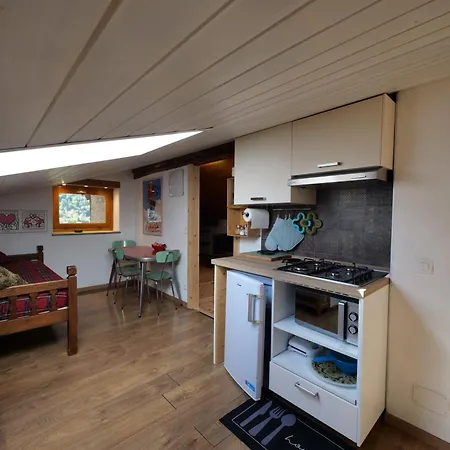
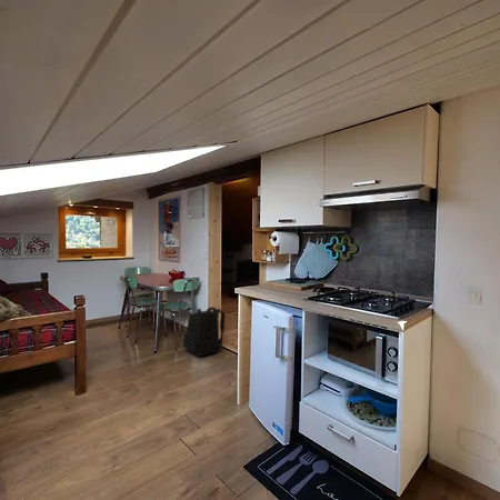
+ backpack [182,306,227,358]
